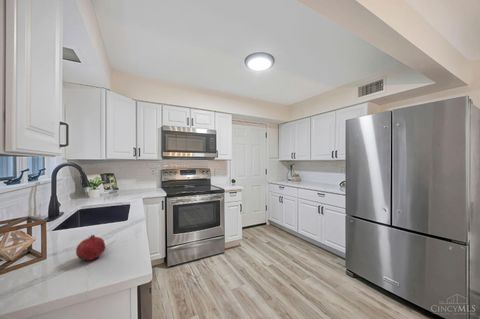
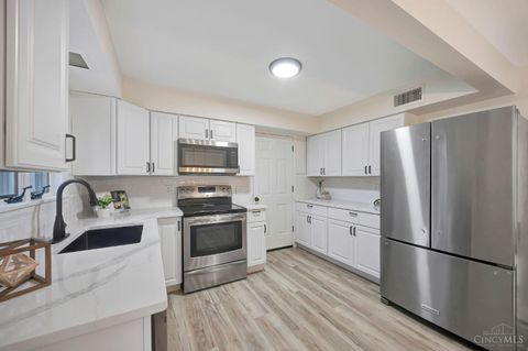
- fruit [75,234,106,261]
